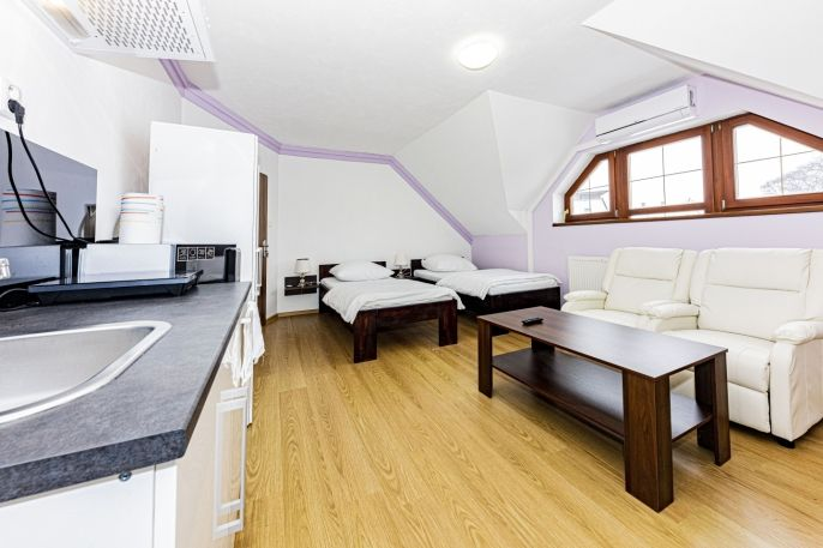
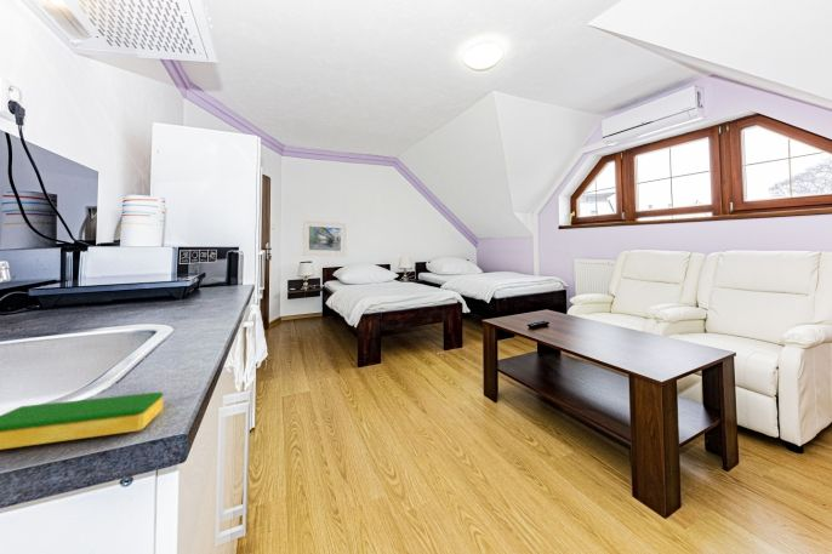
+ dish sponge [0,392,164,451]
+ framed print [302,219,347,258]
